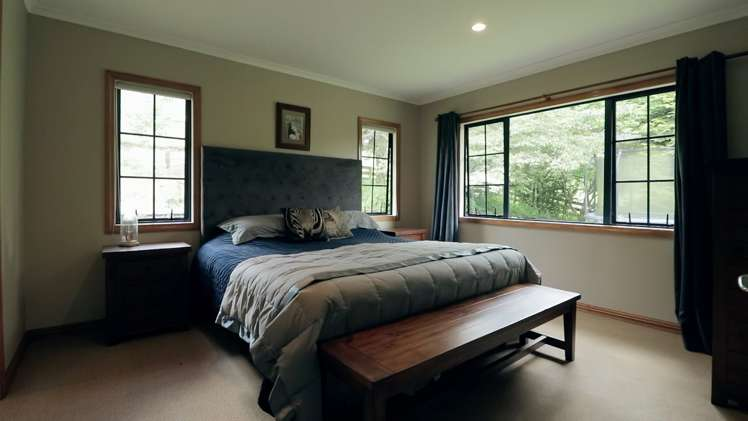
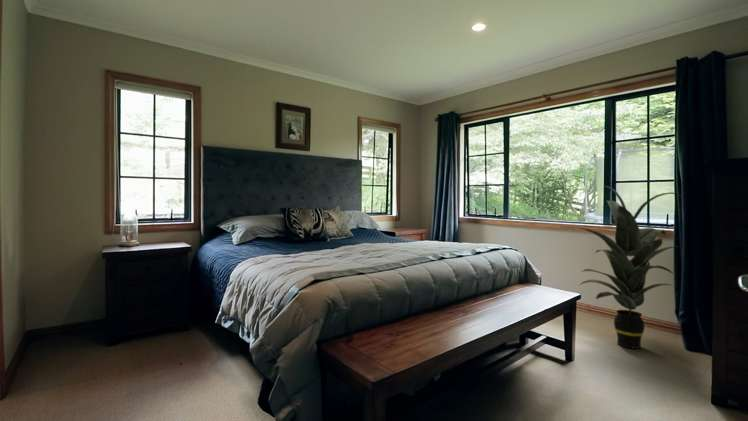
+ indoor plant [562,185,683,350]
